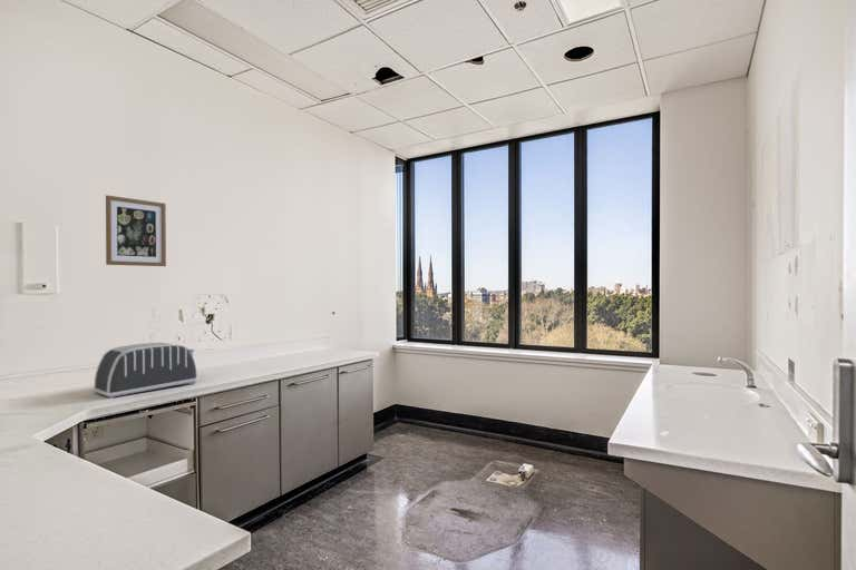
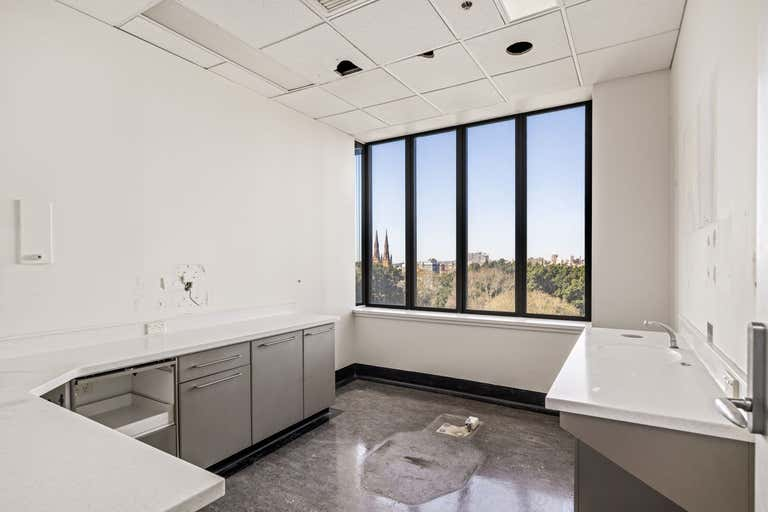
- wall art [105,194,167,267]
- toaster [91,341,200,400]
